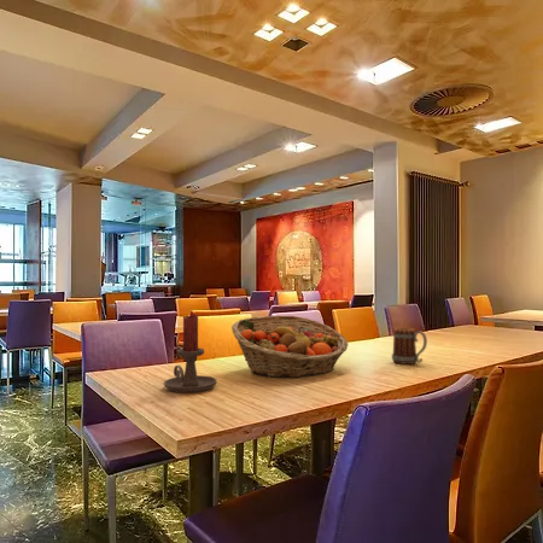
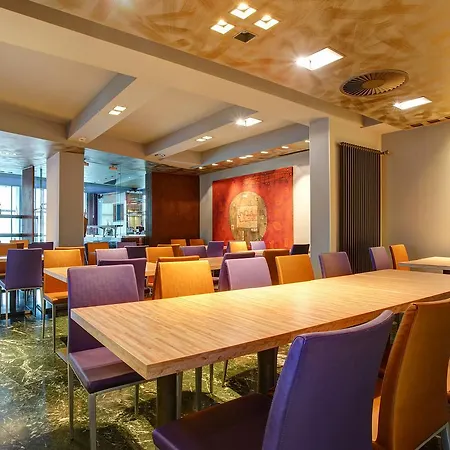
- candle holder [163,314,218,393]
- mug [391,327,428,366]
- fruit basket [230,314,349,379]
